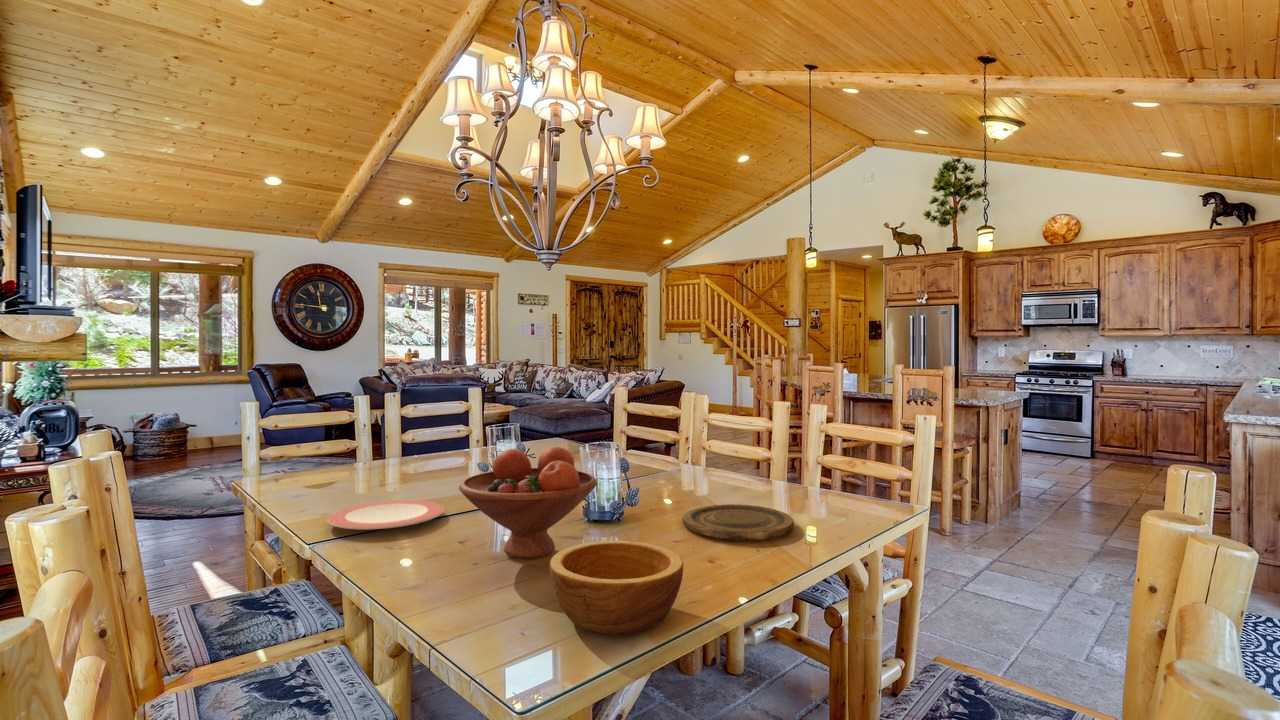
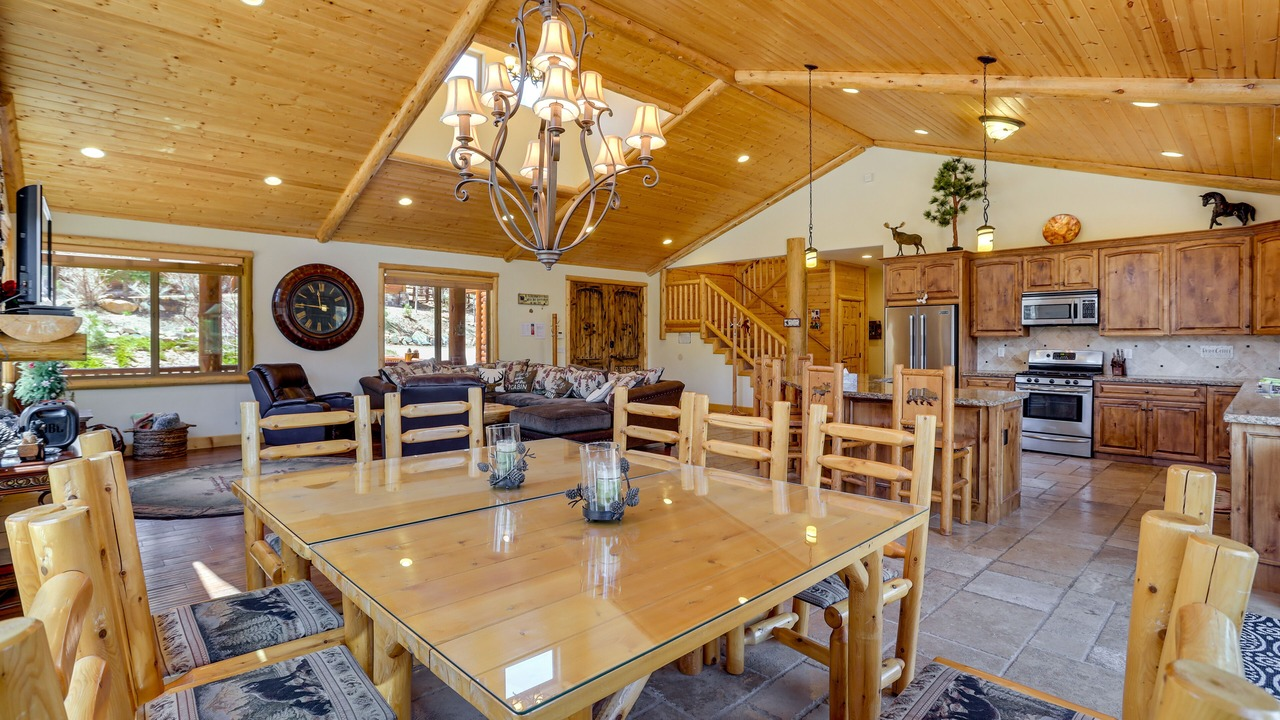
- plate [682,503,795,541]
- plate [326,499,445,531]
- bowl [549,540,684,636]
- fruit bowl [458,446,598,560]
